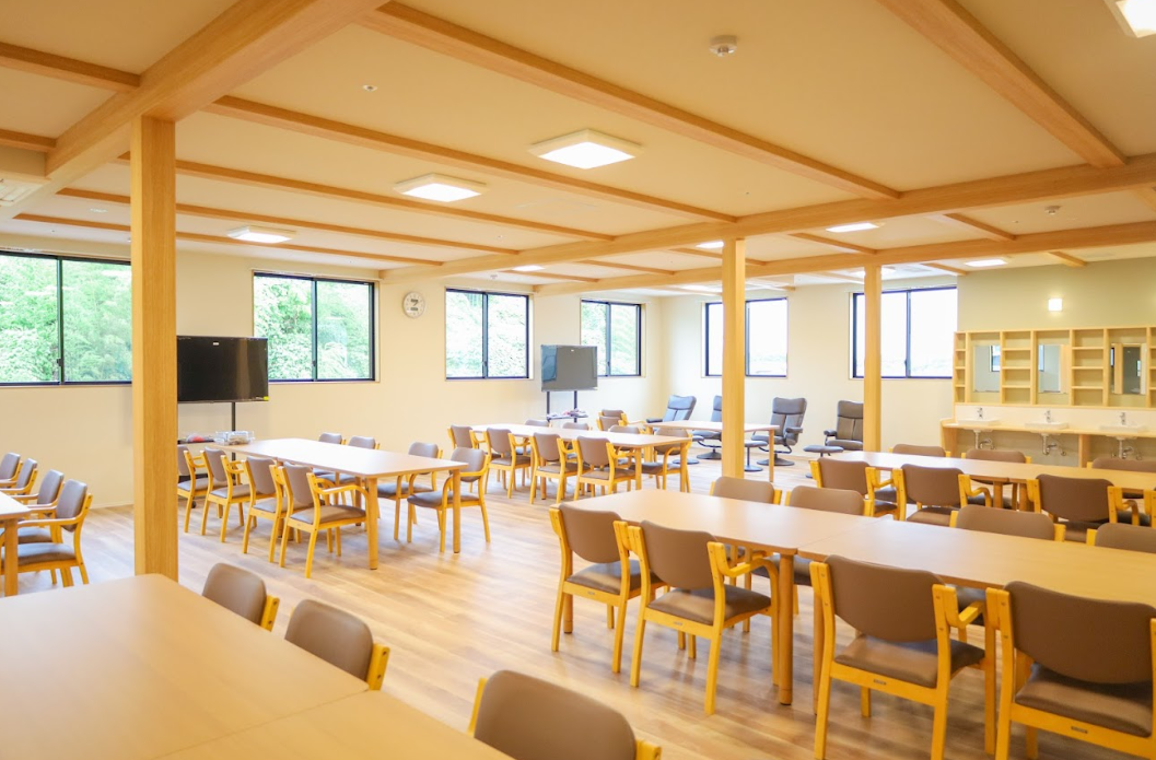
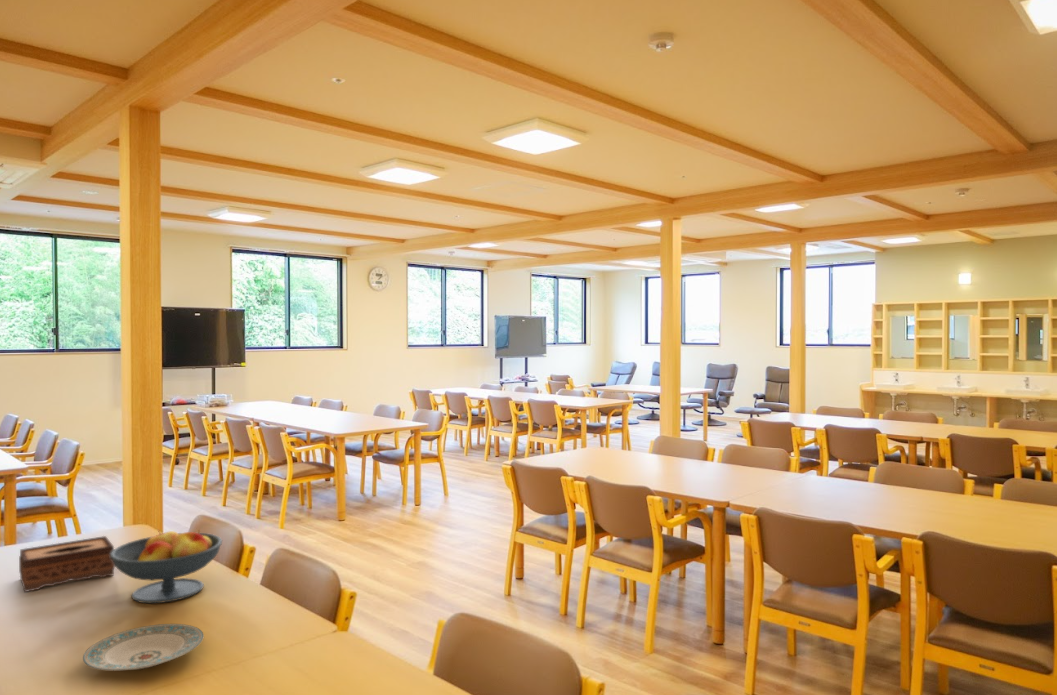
+ fruit bowl [110,528,223,604]
+ plate [82,623,205,672]
+ tissue box [18,535,116,593]
